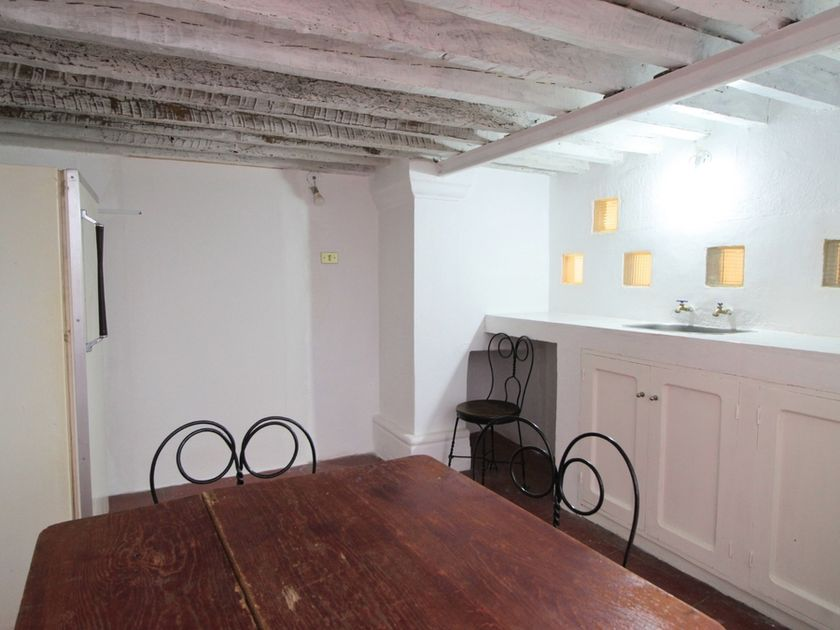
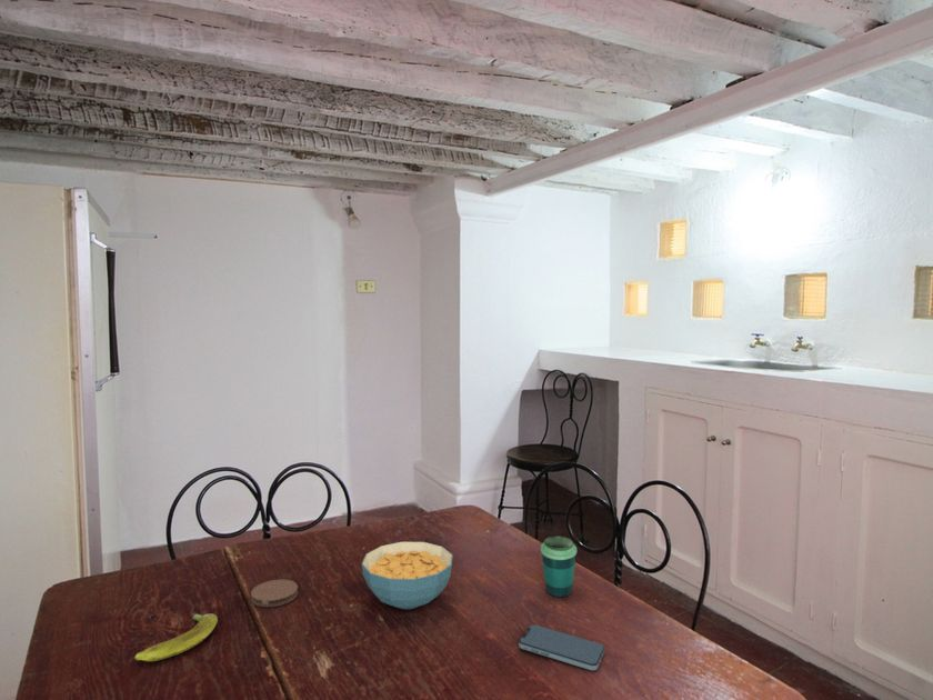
+ coaster [250,579,299,608]
+ cereal bowl [361,541,454,610]
+ smartphone [518,623,606,671]
+ cup [540,536,578,598]
+ banana [134,610,219,662]
